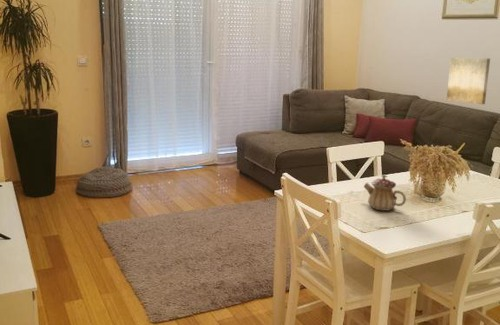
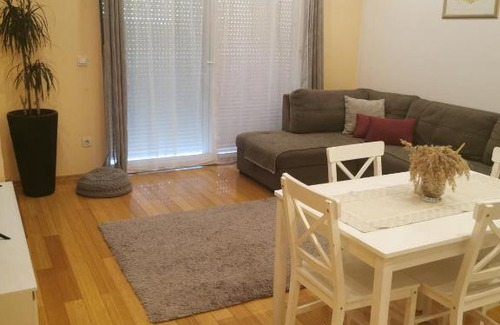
- teapot [363,174,407,212]
- wall art [446,57,491,105]
